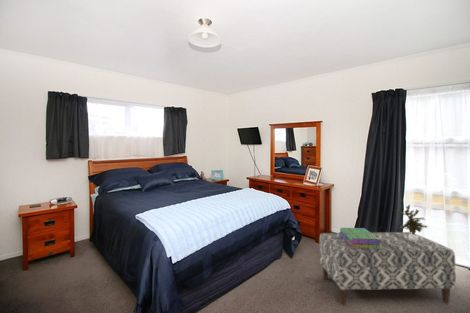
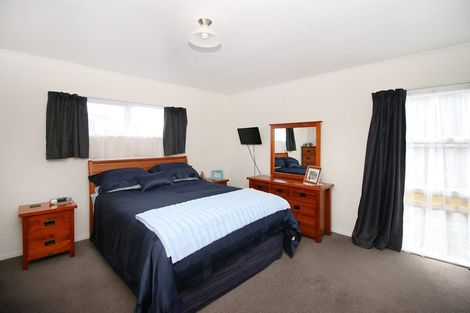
- potted plant [396,204,428,241]
- bench [318,231,457,306]
- stack of books [338,227,381,249]
